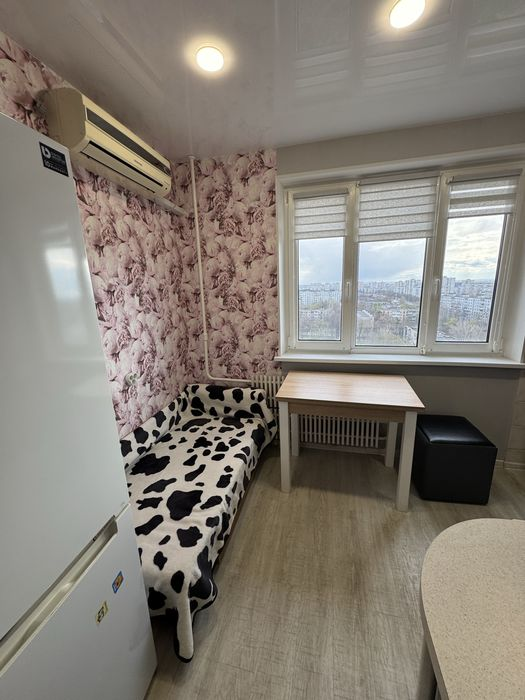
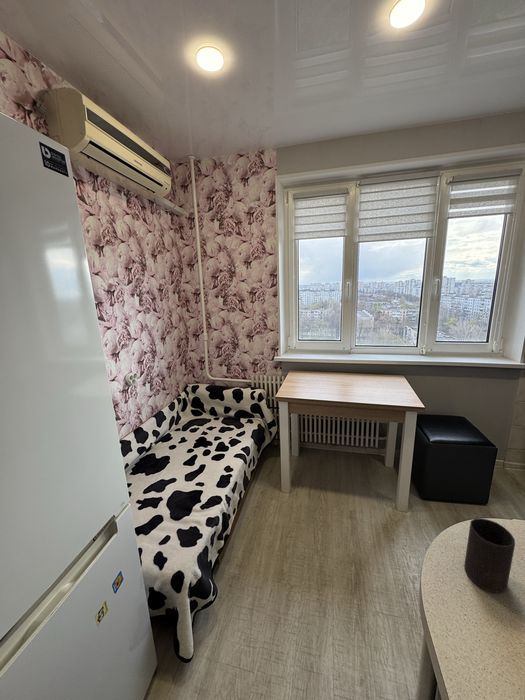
+ cup [463,517,516,594]
